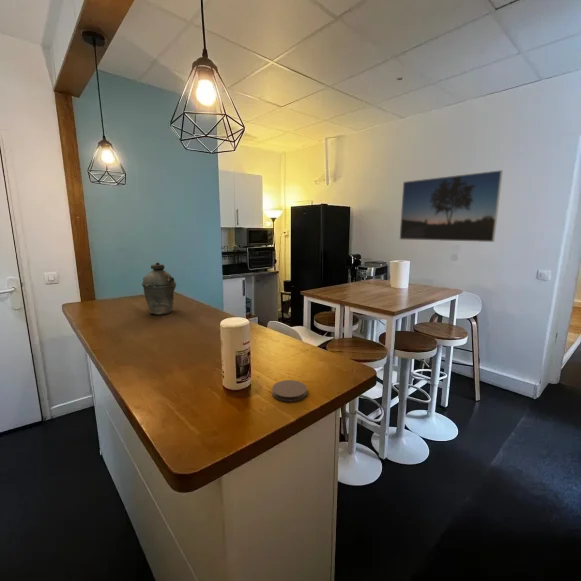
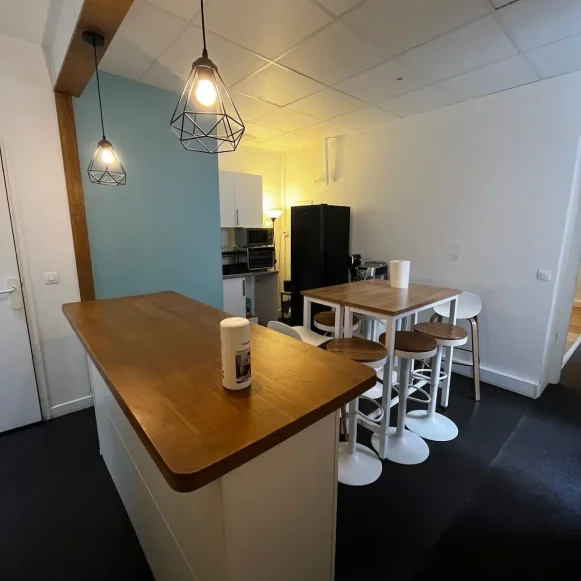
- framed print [399,169,504,243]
- kettle [141,261,177,316]
- coaster [271,379,308,402]
